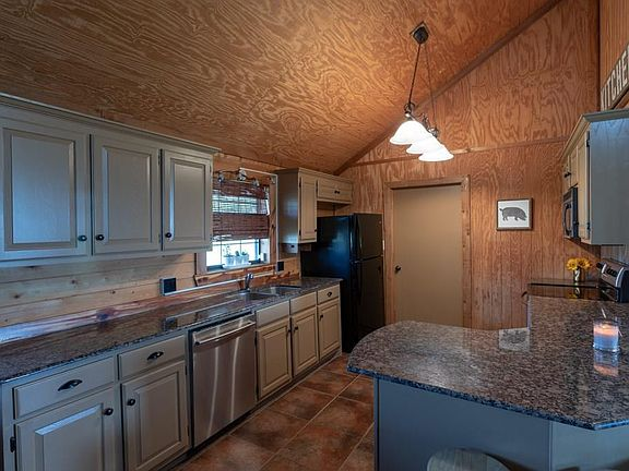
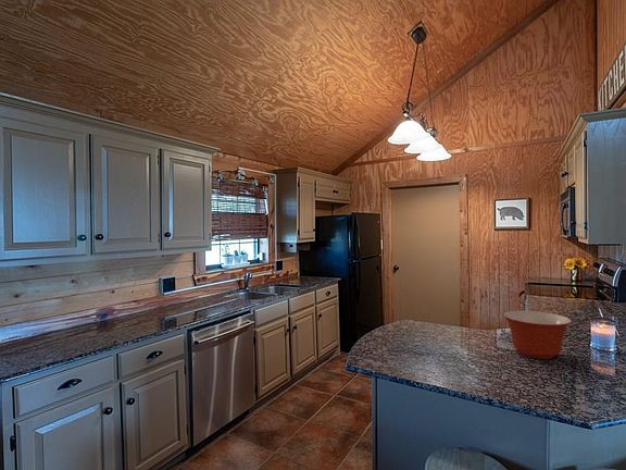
+ mixing bowl [502,310,573,360]
